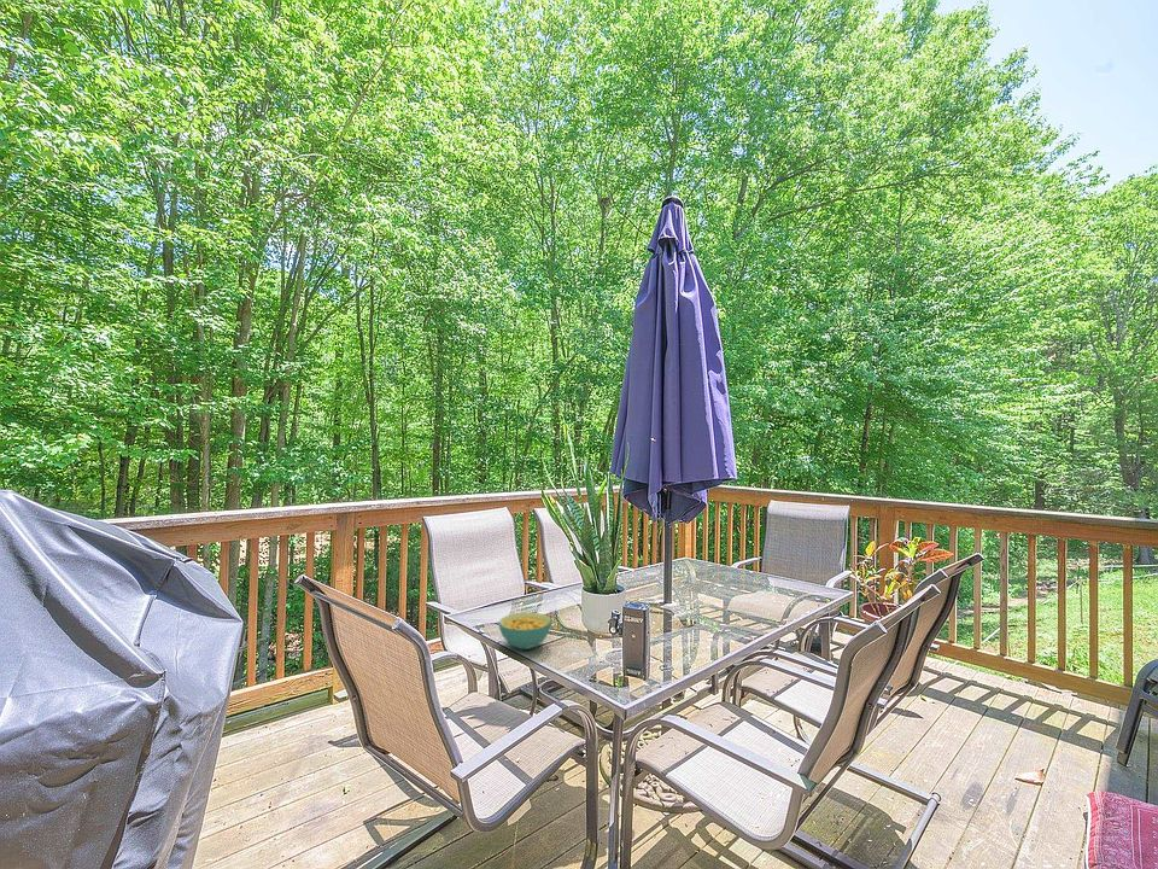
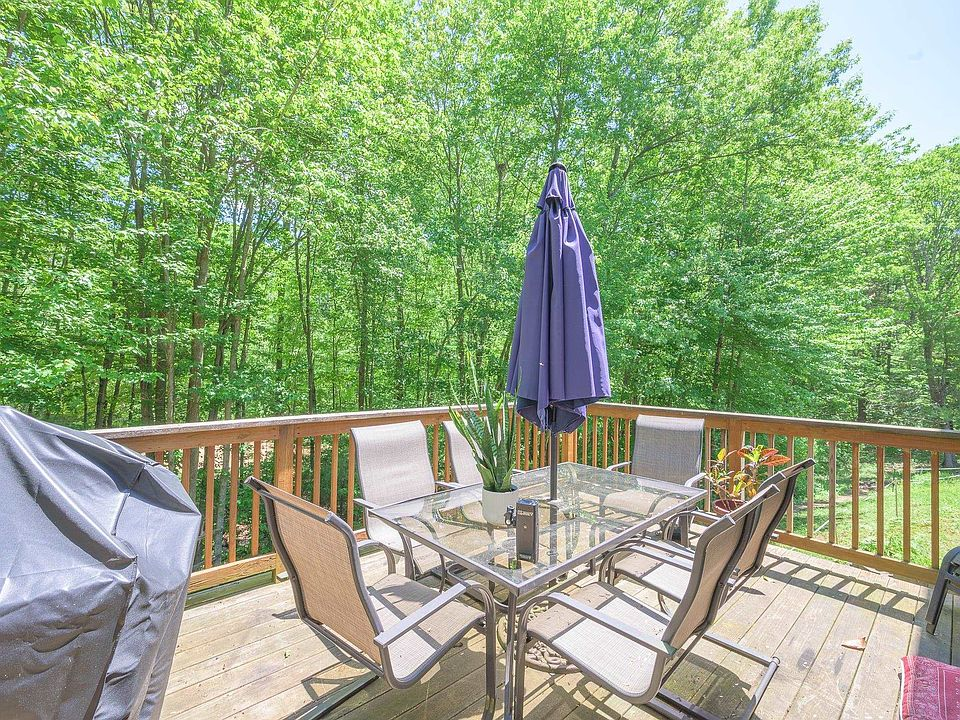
- cereal bowl [498,611,552,651]
